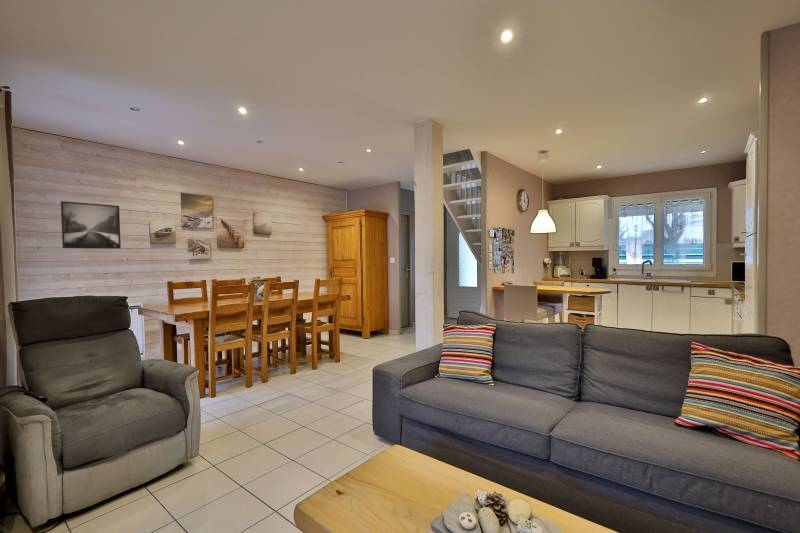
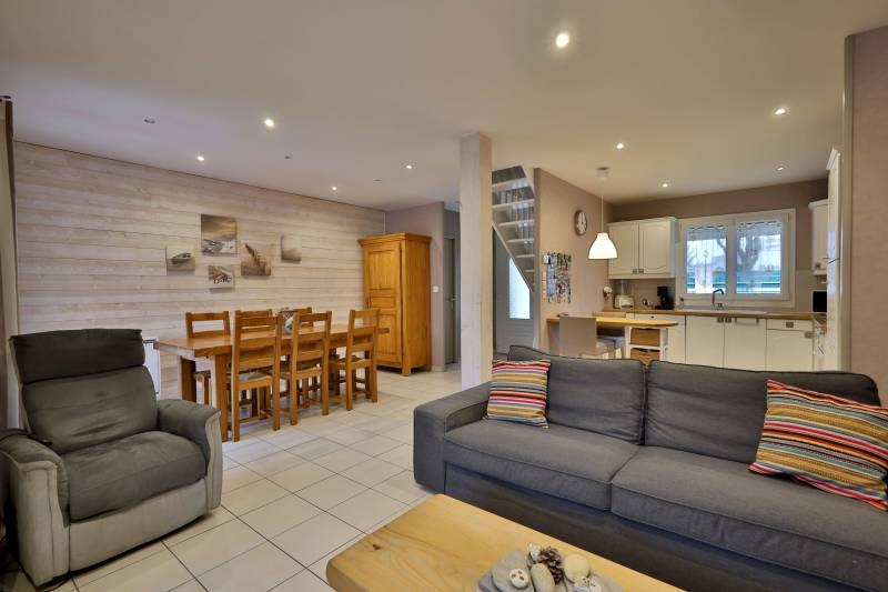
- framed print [60,200,122,250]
